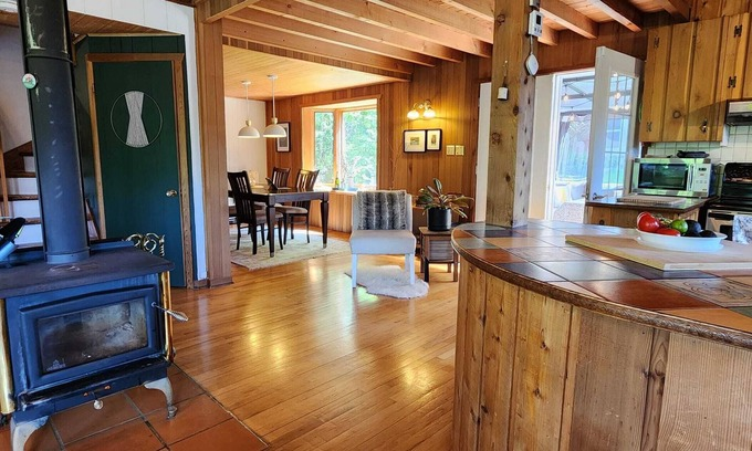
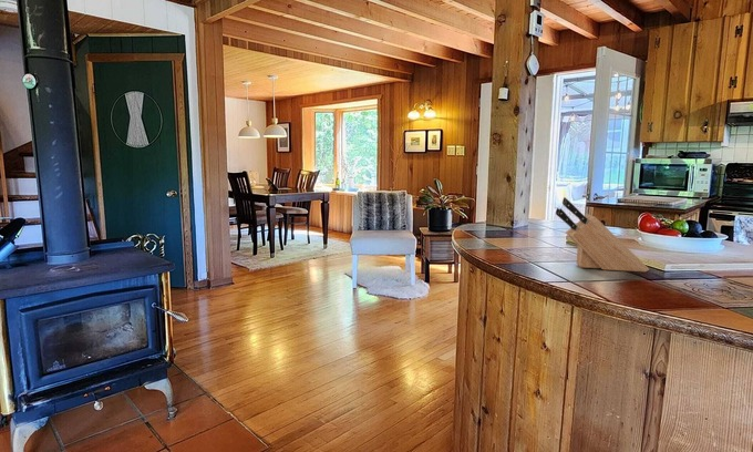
+ knife block [555,196,650,273]
